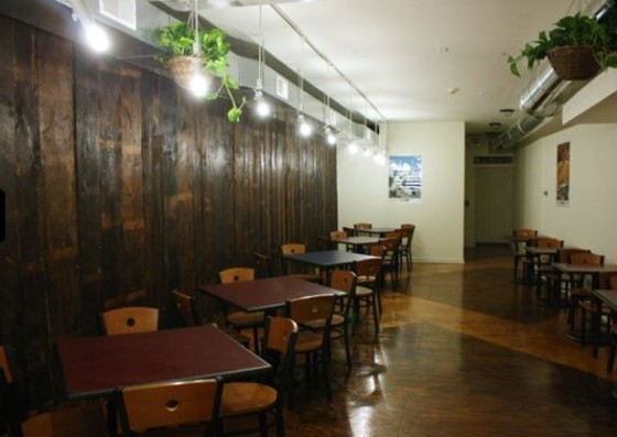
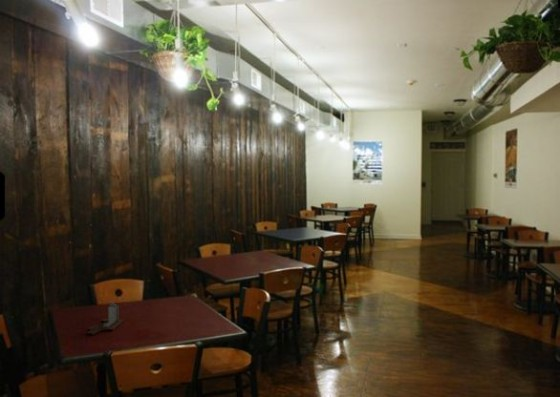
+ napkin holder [86,301,125,336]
